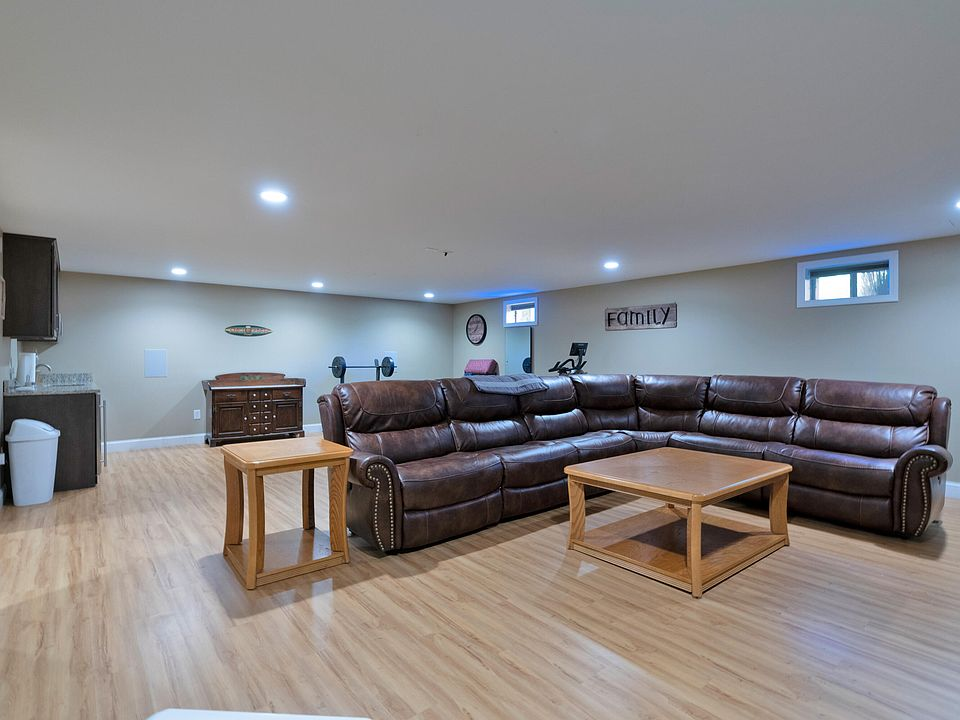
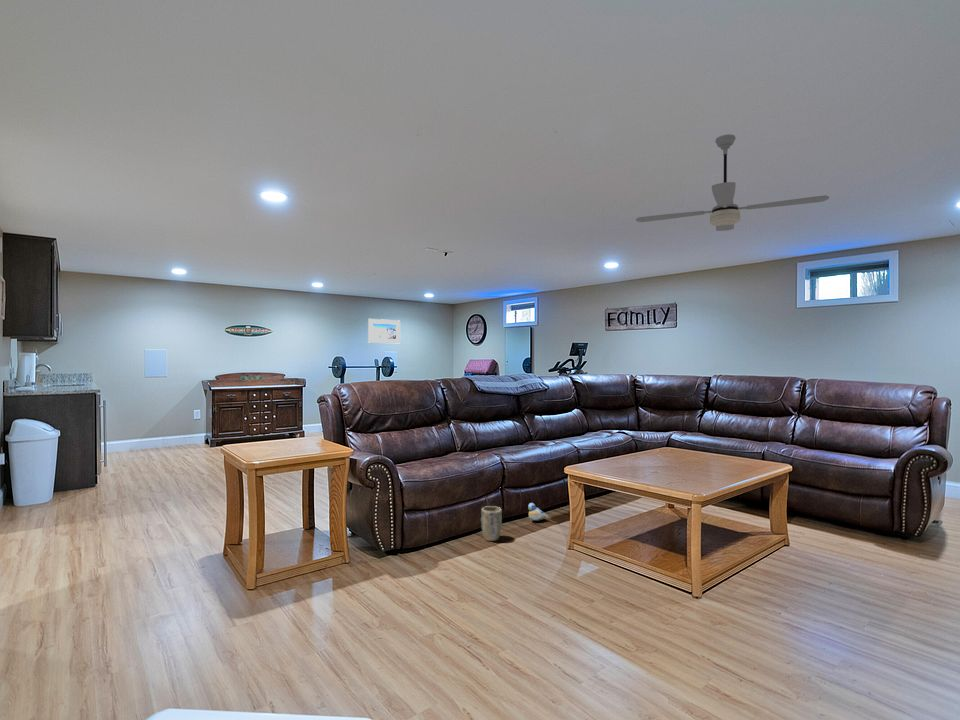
+ plush toy [527,502,549,522]
+ plant pot [480,505,503,542]
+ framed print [367,318,401,344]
+ ceiling fan [635,133,830,232]
